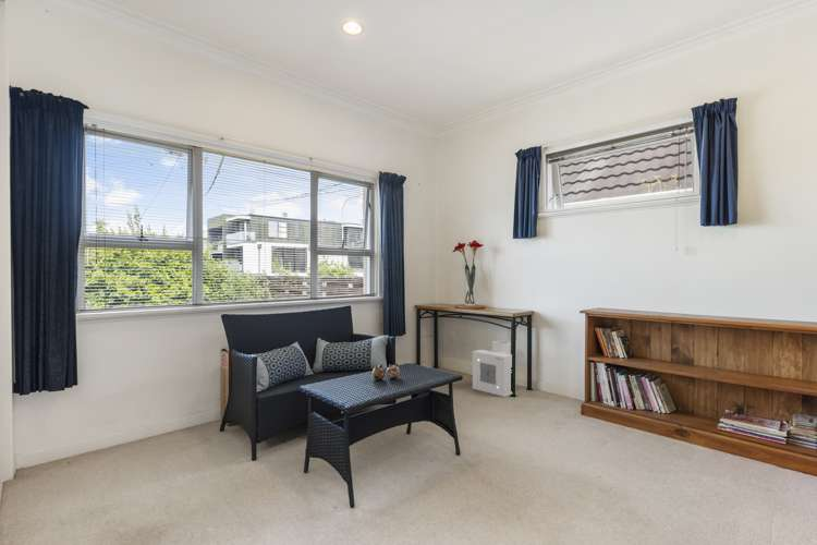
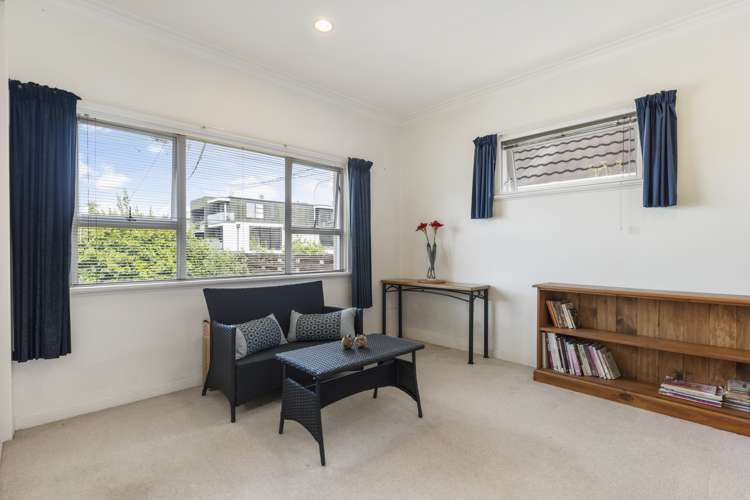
- air purifier [472,340,514,398]
